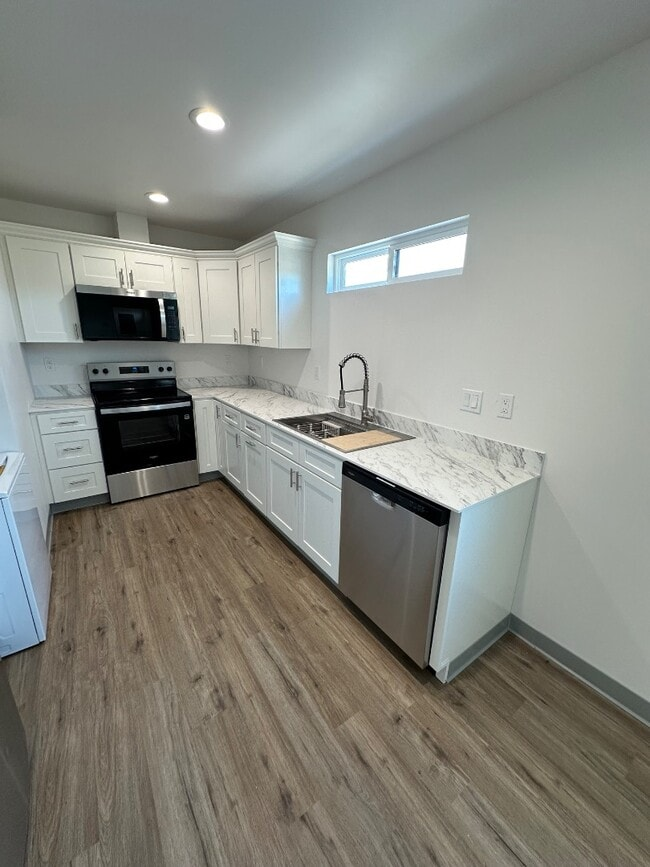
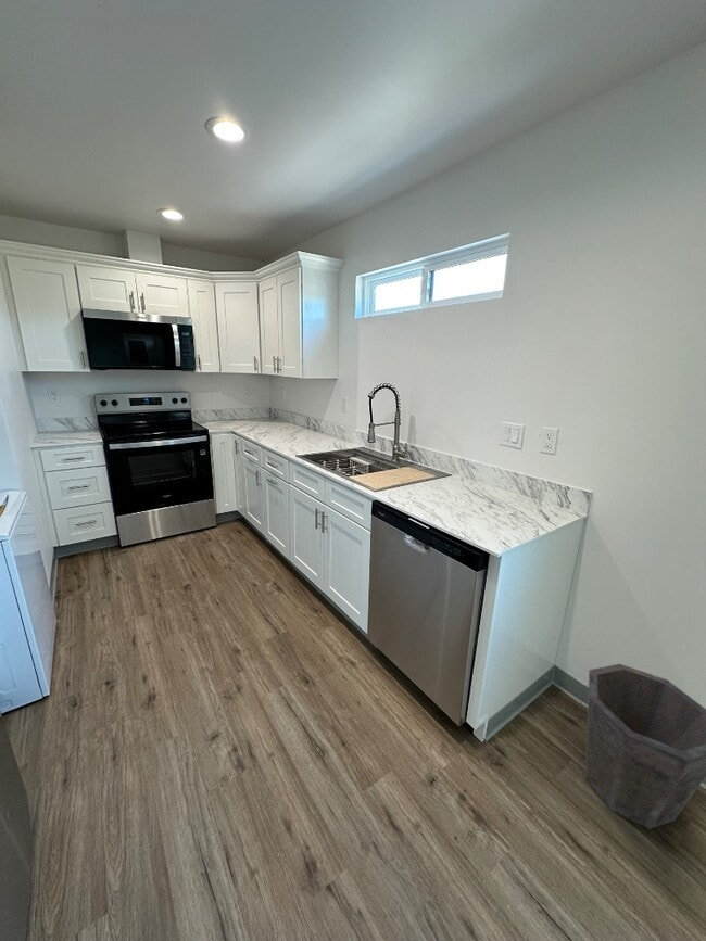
+ waste bin [584,663,706,830]
